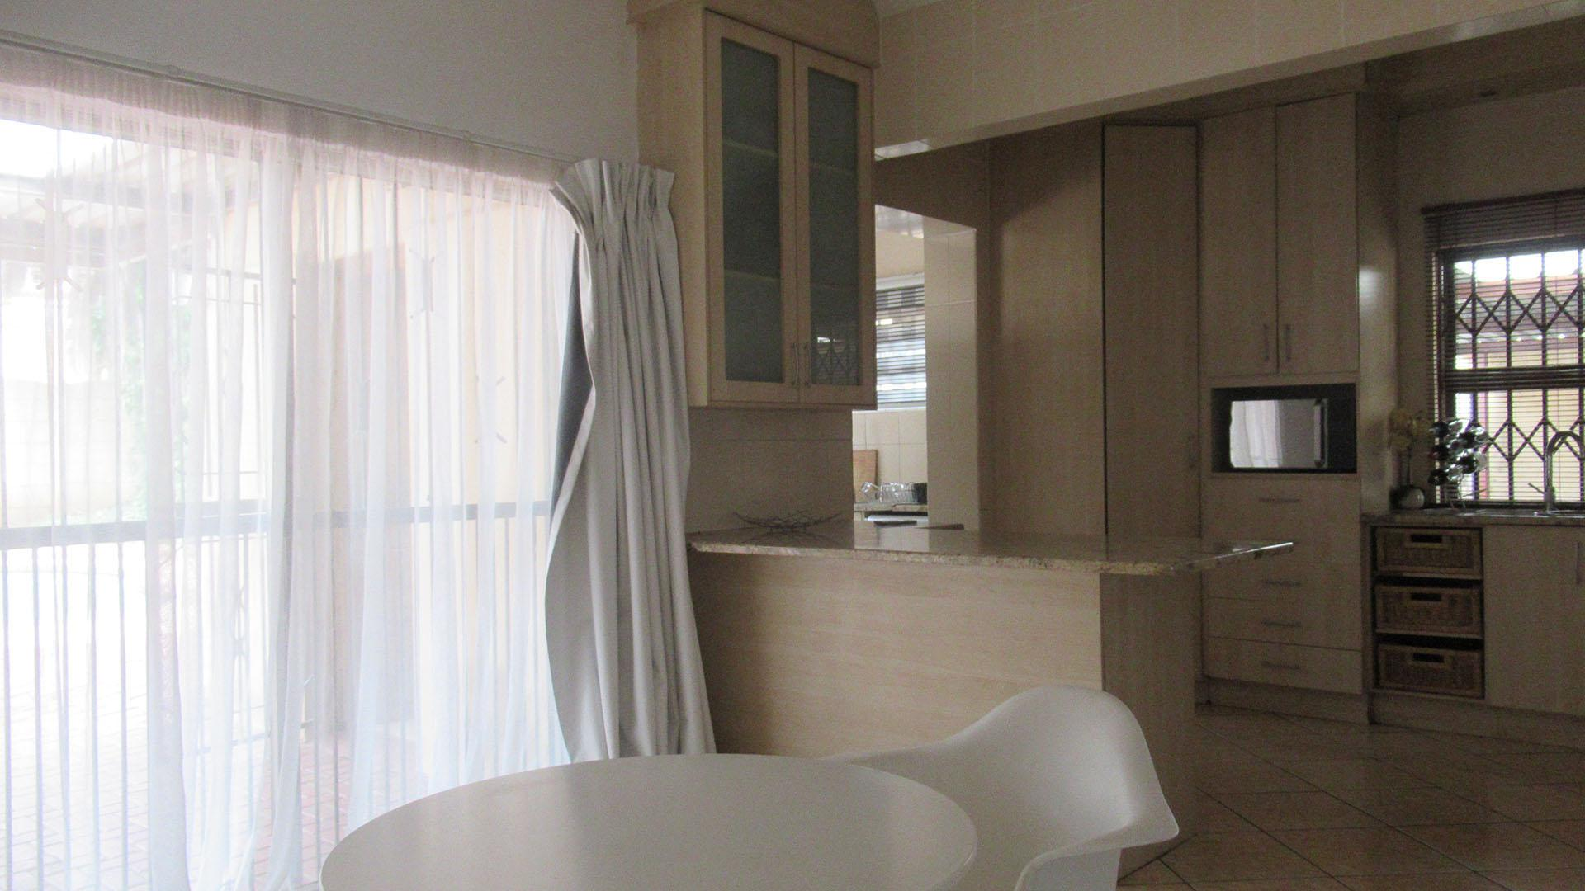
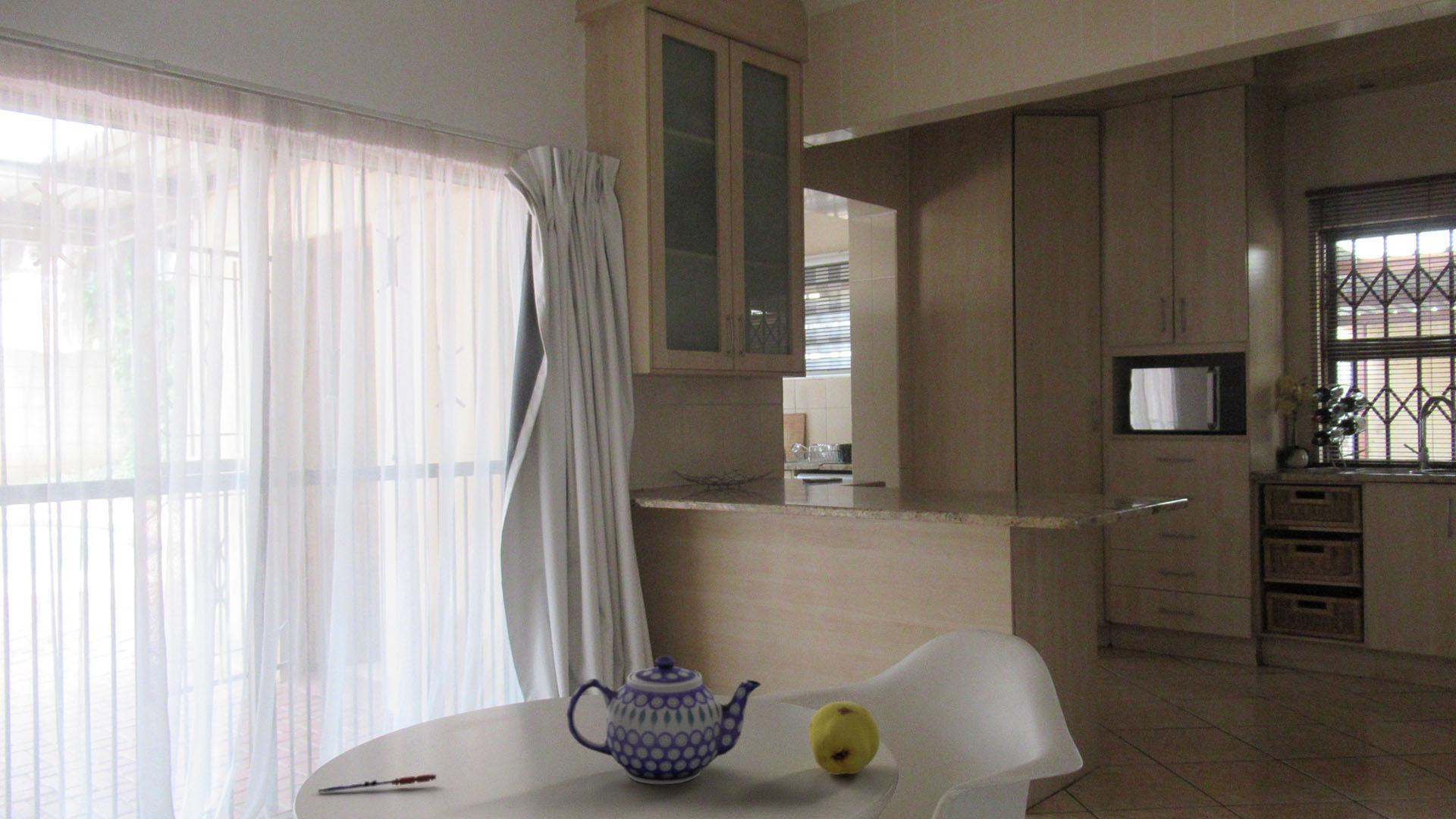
+ pen [318,773,438,794]
+ fruit [808,701,880,775]
+ teapot [566,654,762,785]
